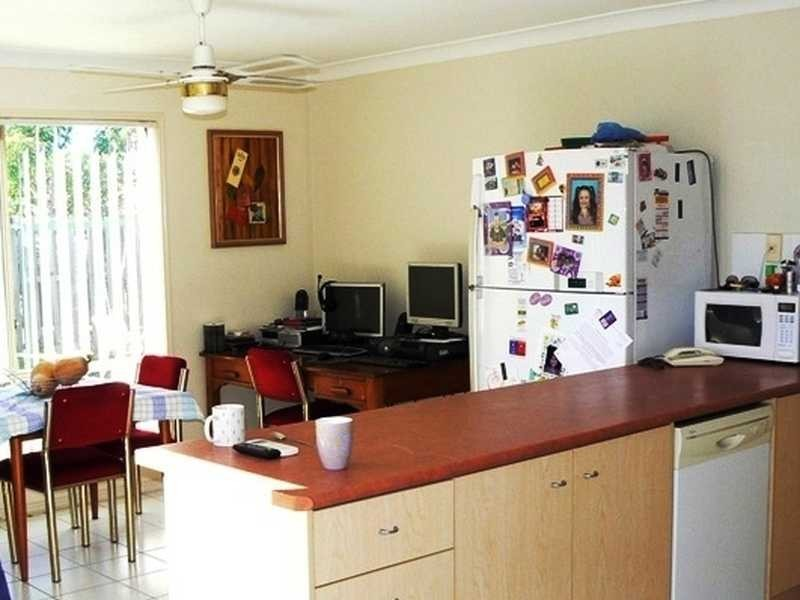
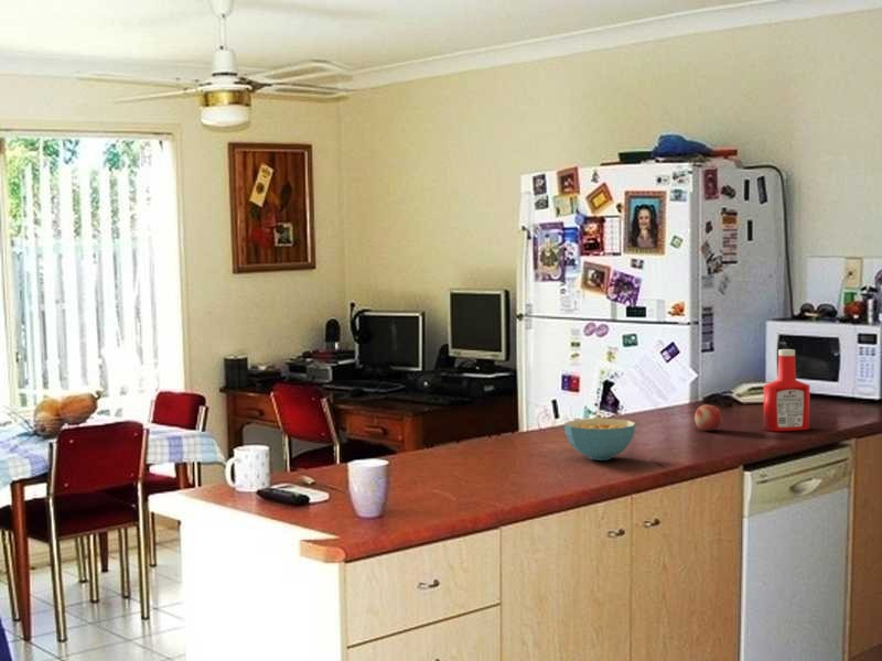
+ fruit [693,403,723,432]
+ soap bottle [763,348,810,432]
+ cereal bowl [563,418,637,462]
